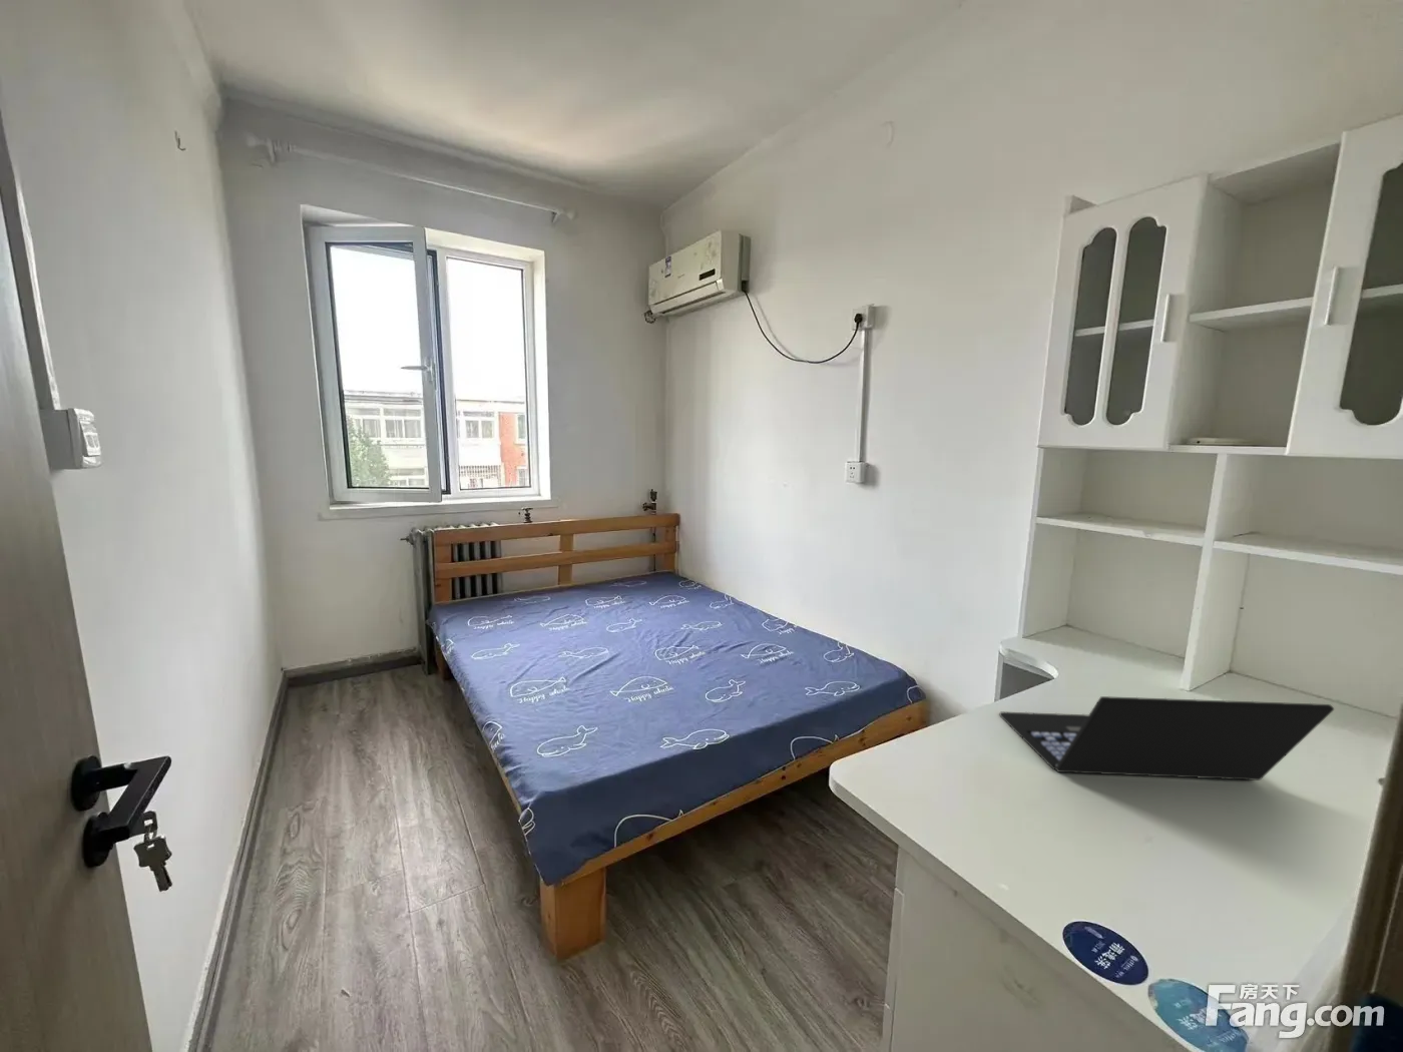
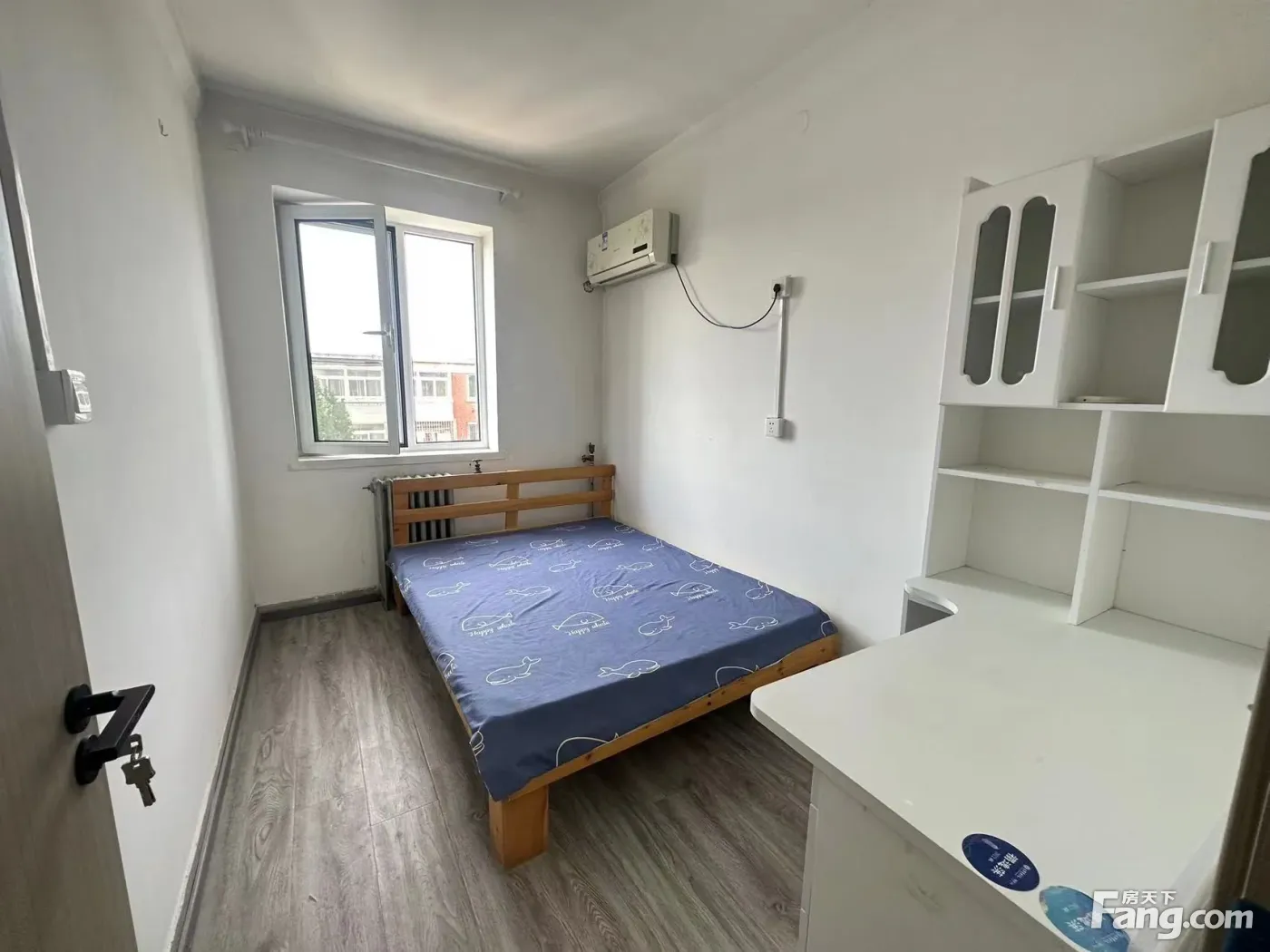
- laptop [999,695,1335,781]
